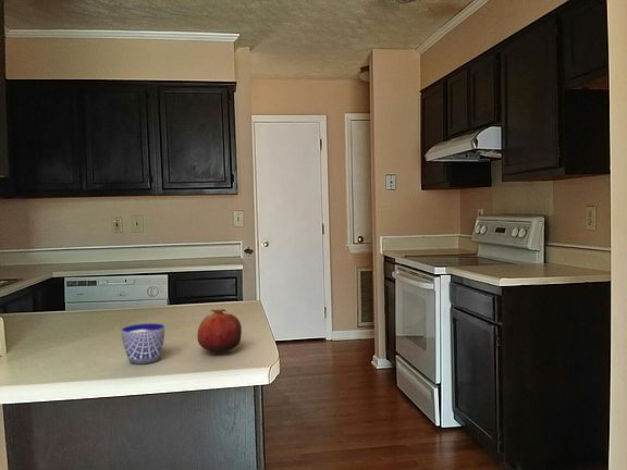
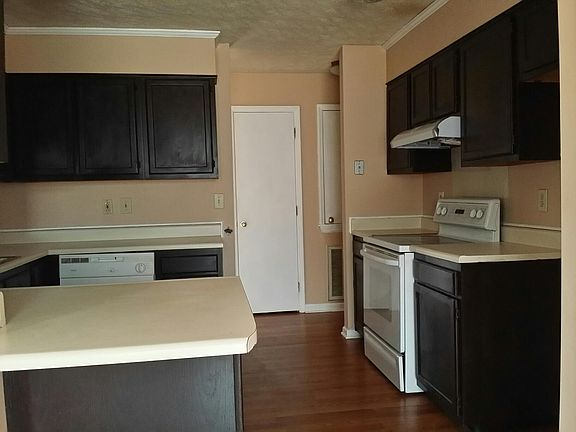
- cup [120,322,165,366]
- fruit [196,308,243,354]
